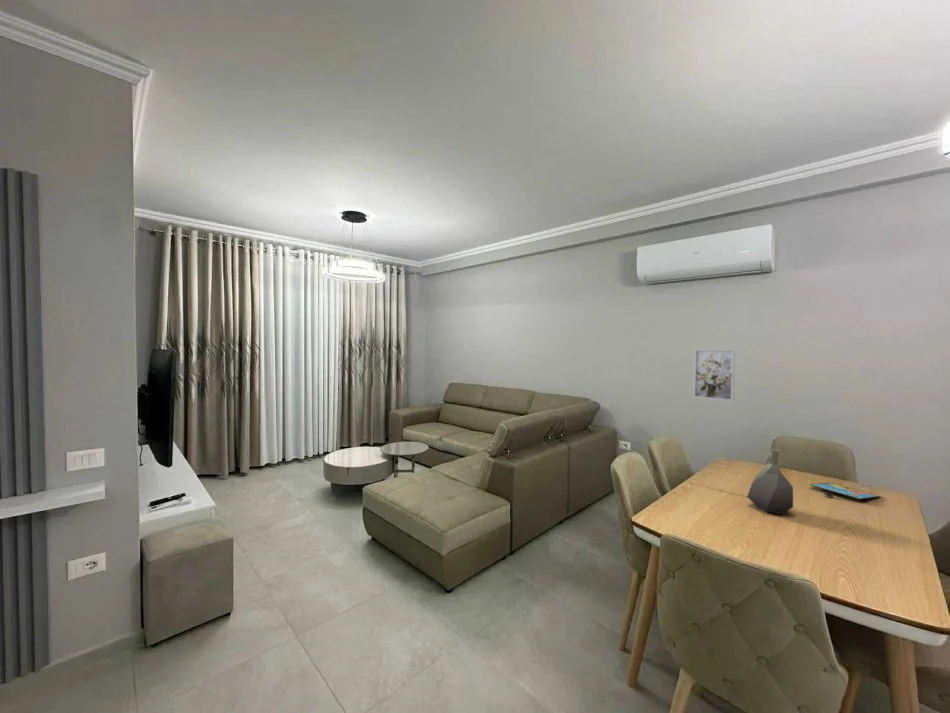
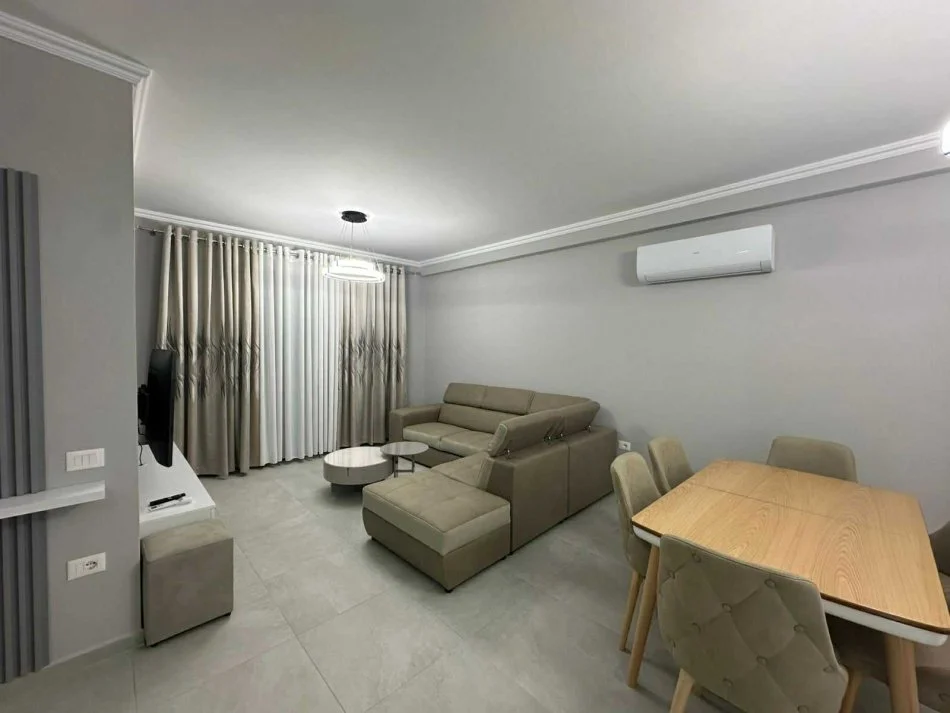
- vase [746,447,794,515]
- picture frame [808,482,881,500]
- wall art [692,348,736,402]
